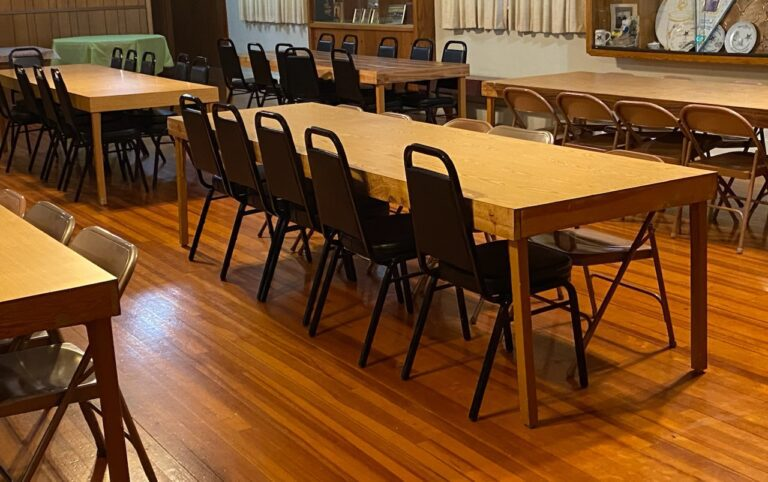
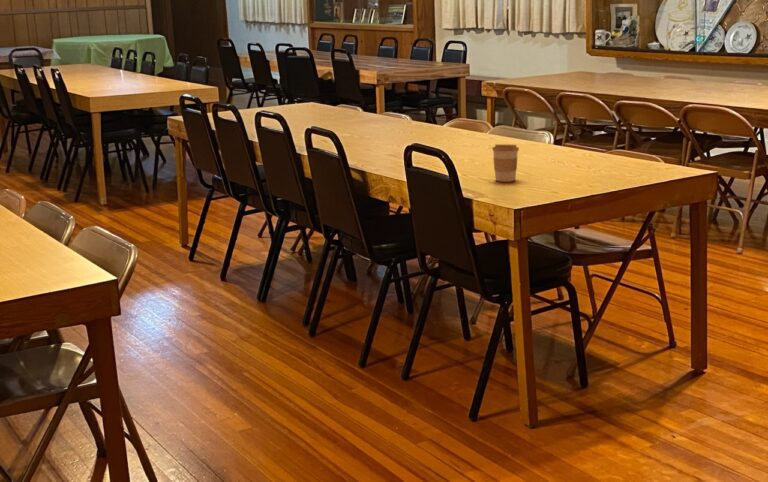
+ coffee cup [491,144,520,183]
